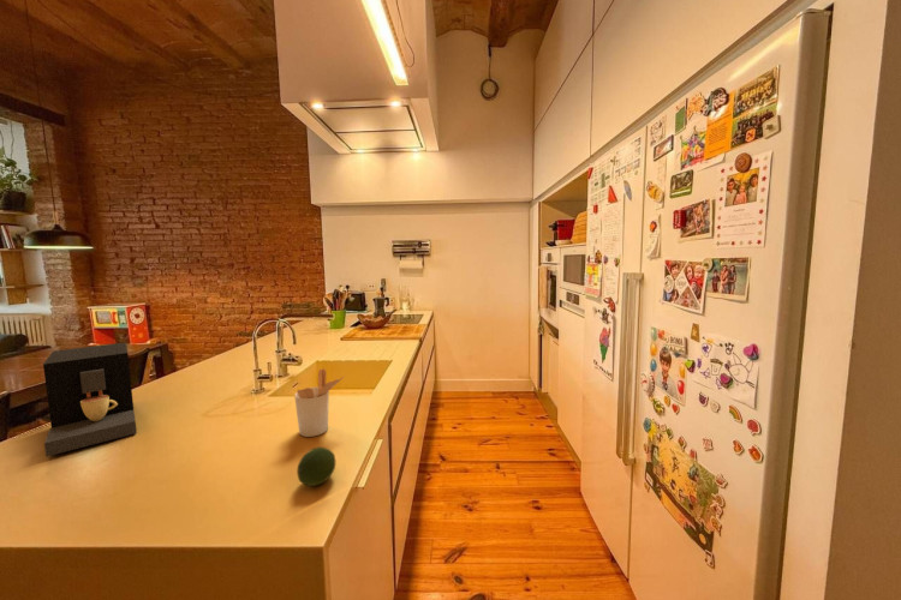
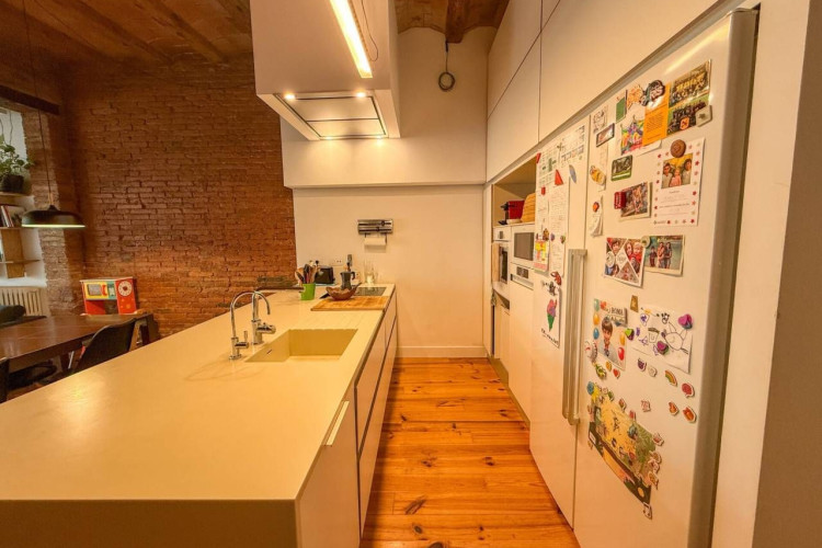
- coffee maker [42,341,138,458]
- fruit [296,446,336,487]
- utensil holder [293,367,345,438]
